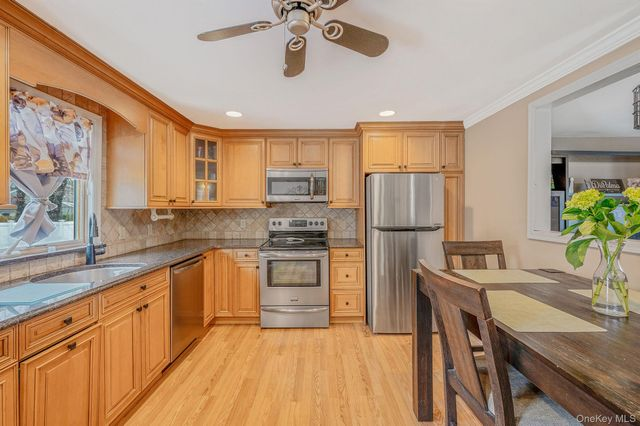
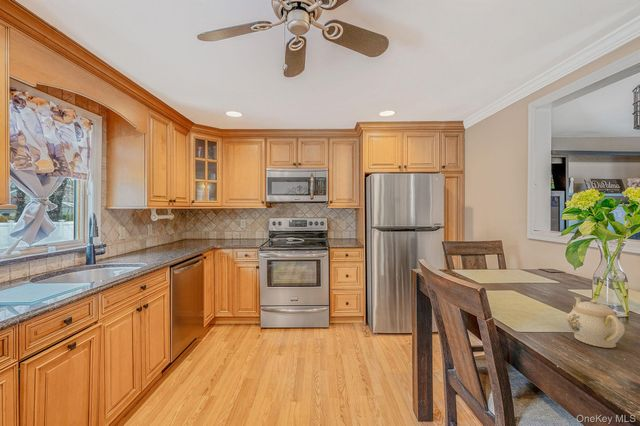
+ teapot [566,296,626,349]
